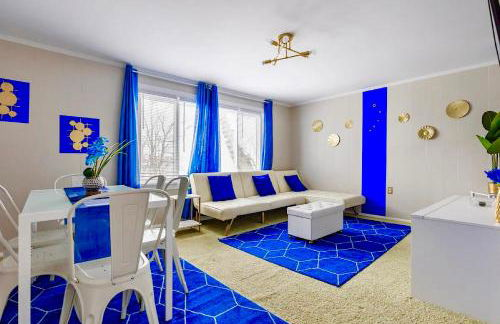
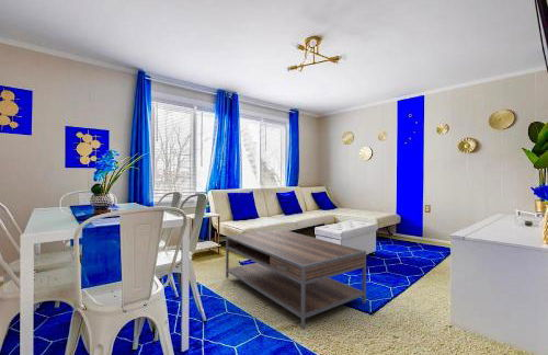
+ coffee table [225,228,367,330]
